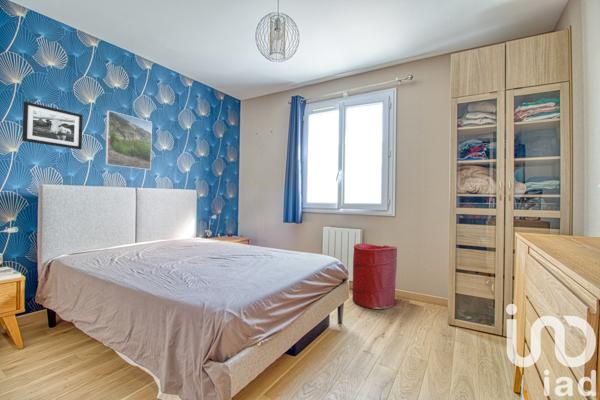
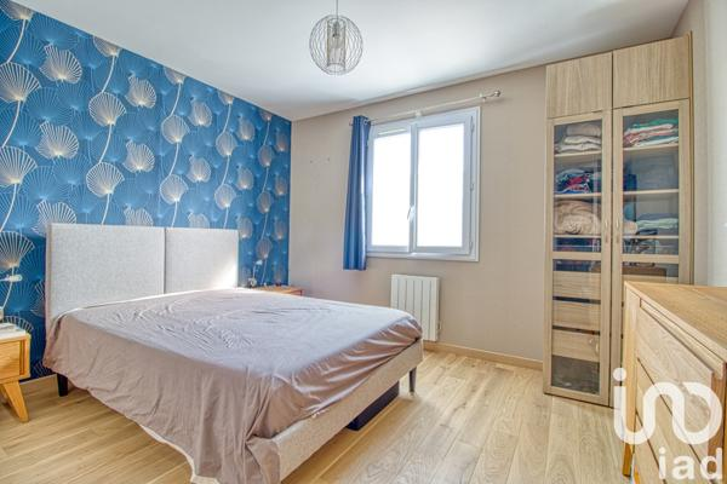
- picture frame [21,100,84,150]
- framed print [104,109,153,171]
- laundry hamper [352,242,398,310]
